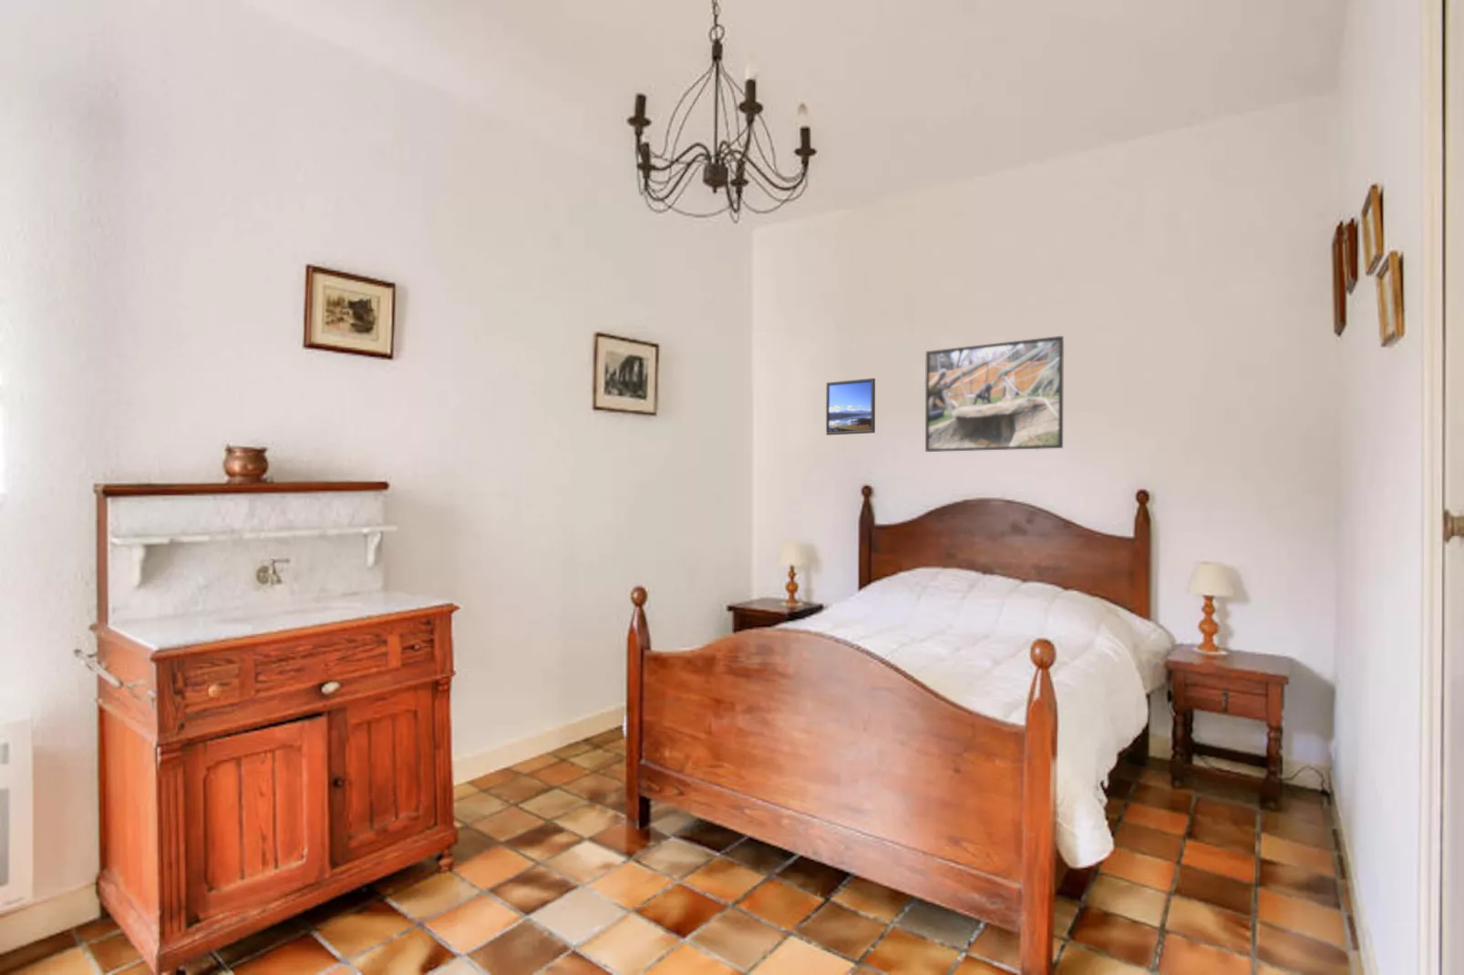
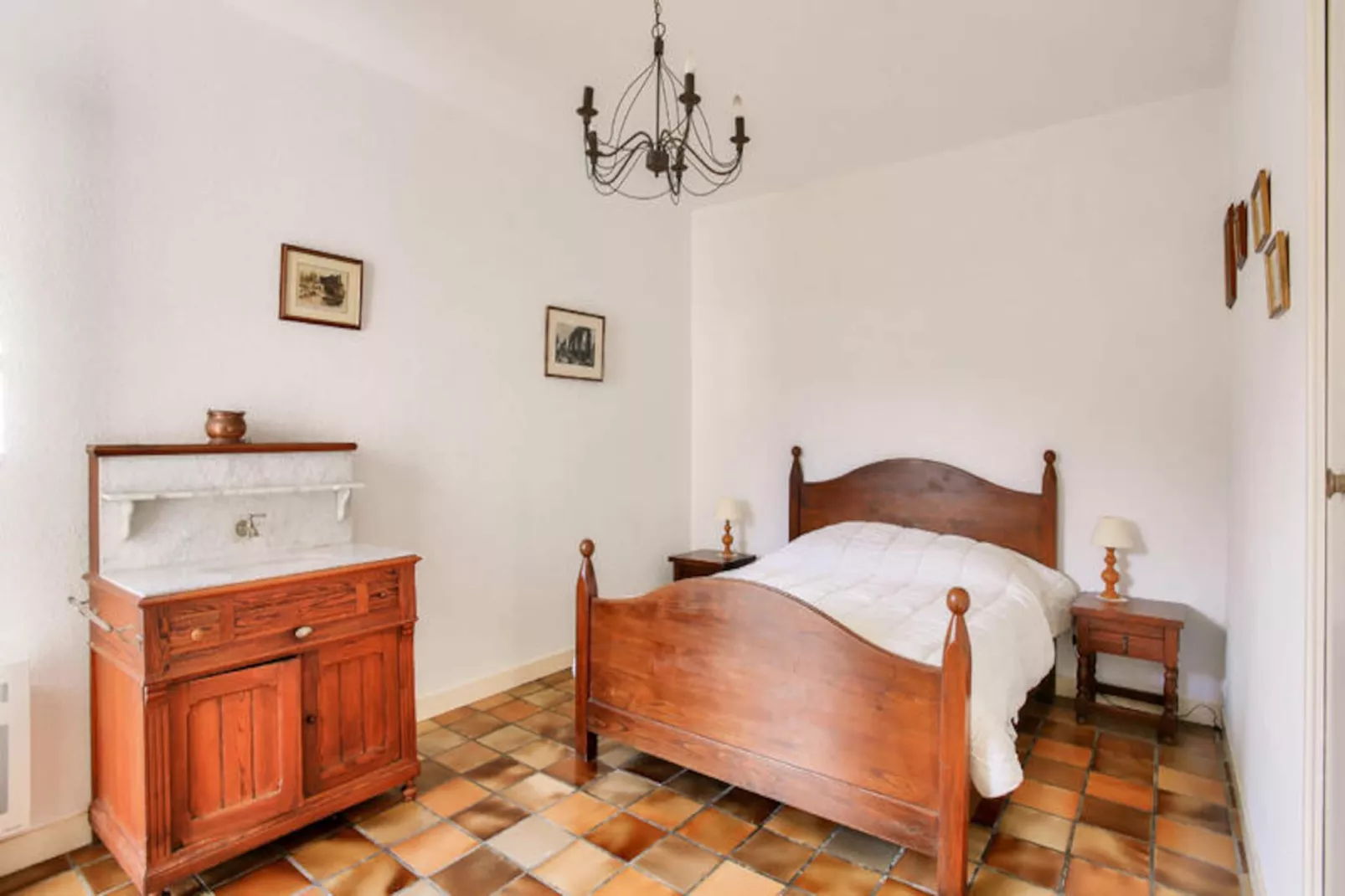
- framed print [825,378,876,436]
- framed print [924,335,1065,453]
